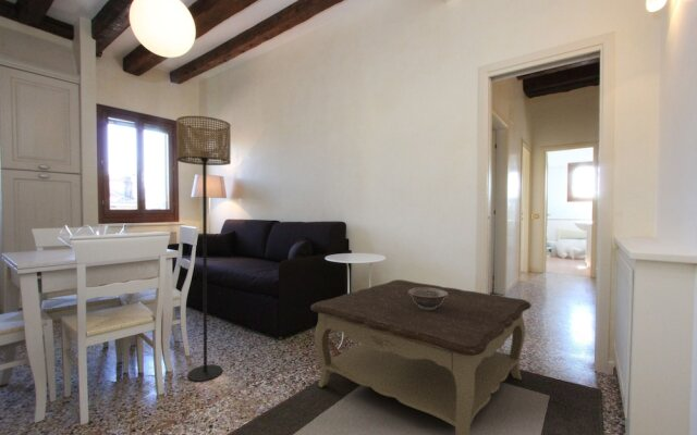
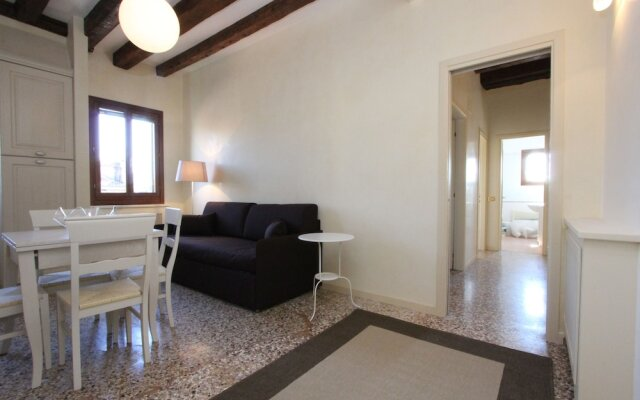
- decorative bowl [408,288,448,309]
- coffee table [309,278,533,435]
- floor lamp [175,115,232,383]
